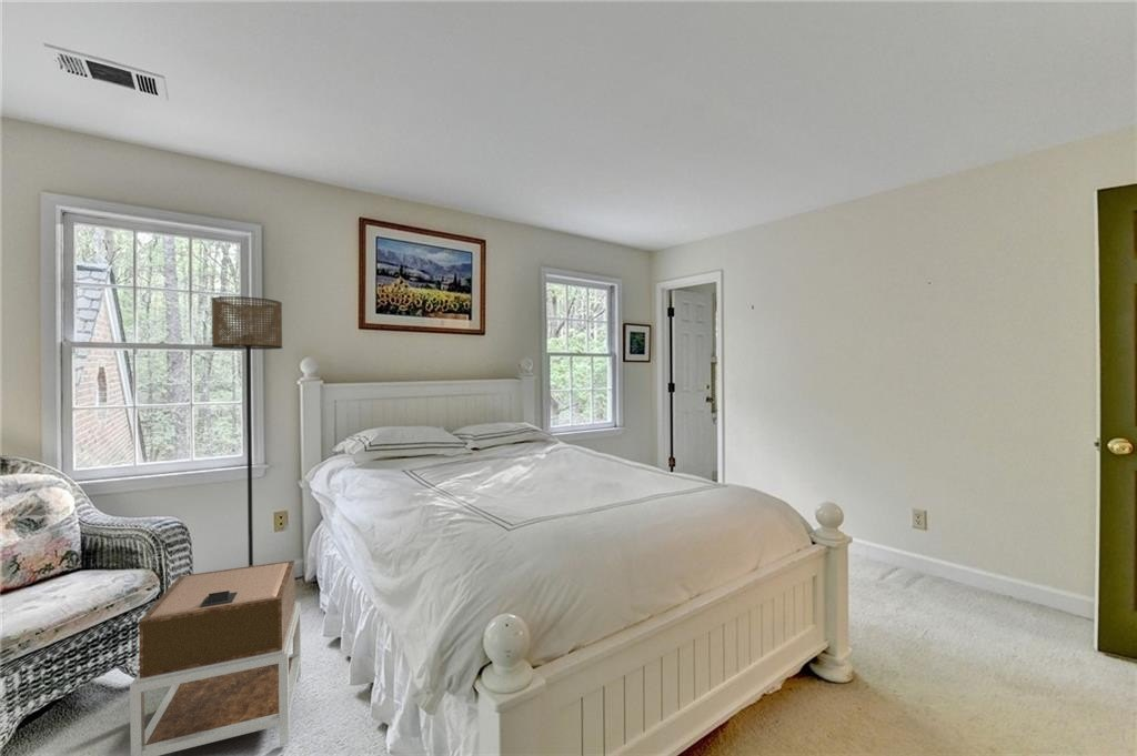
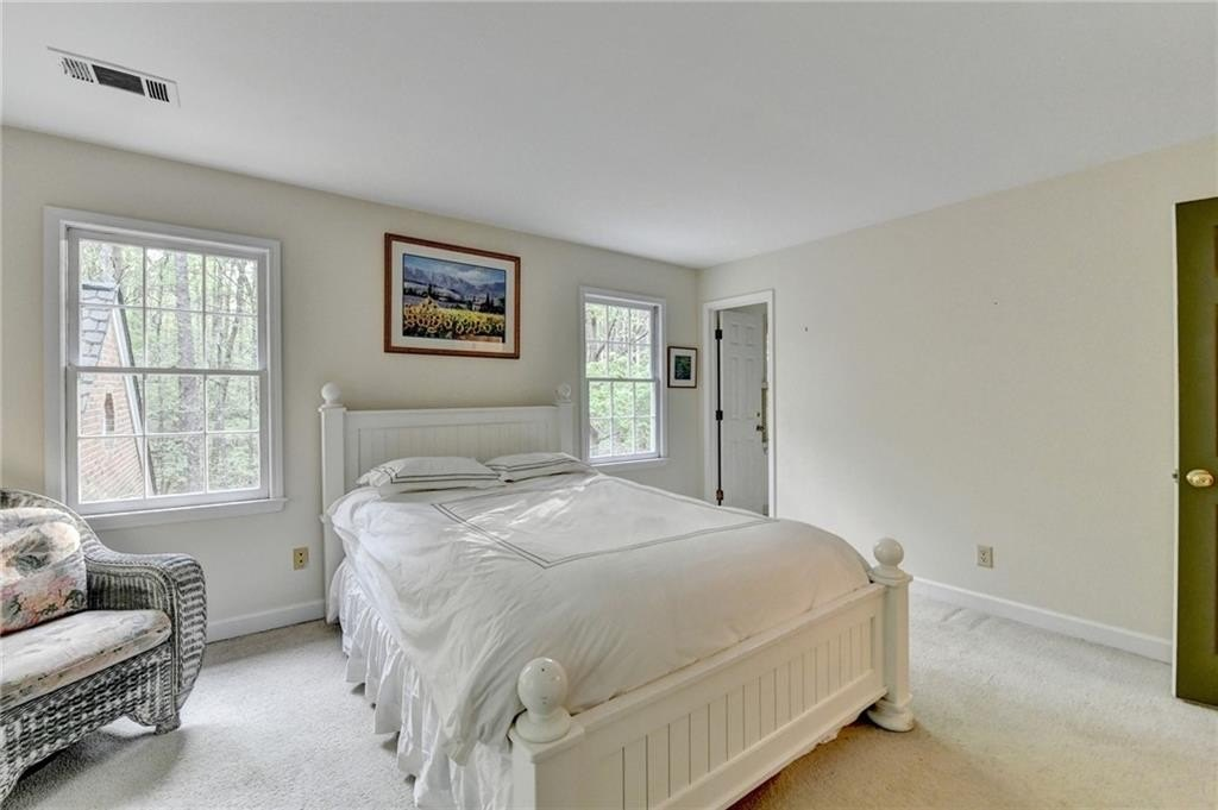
- nightstand [129,560,302,756]
- floor lamp [211,295,283,566]
